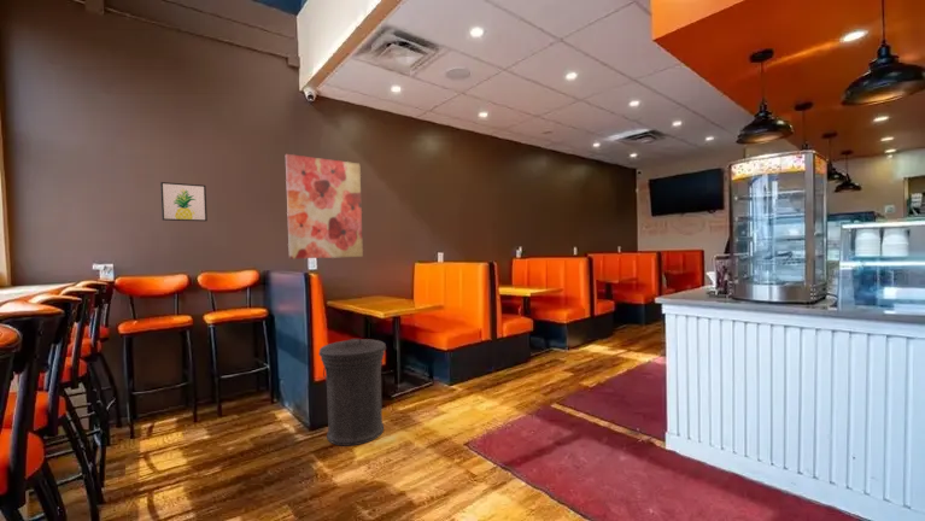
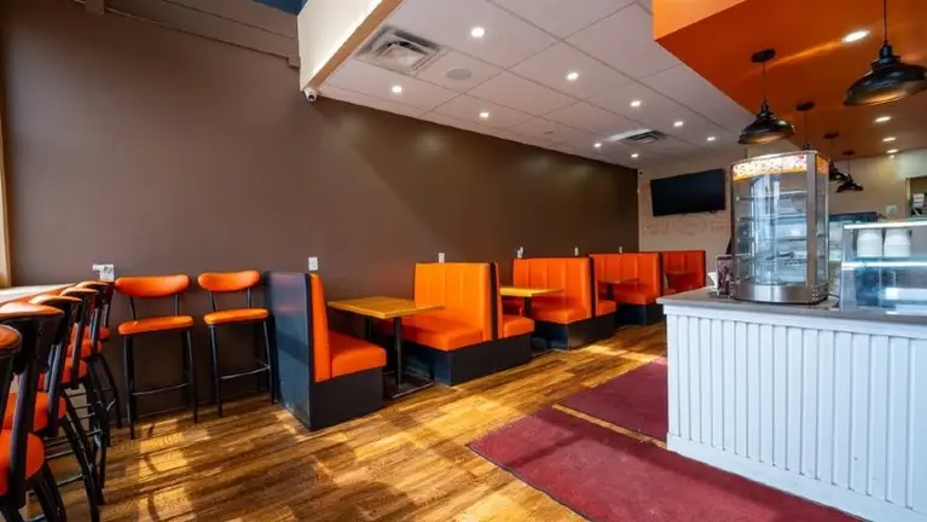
- trash can [317,338,387,447]
- wall art [159,181,209,222]
- wall art [285,153,364,260]
